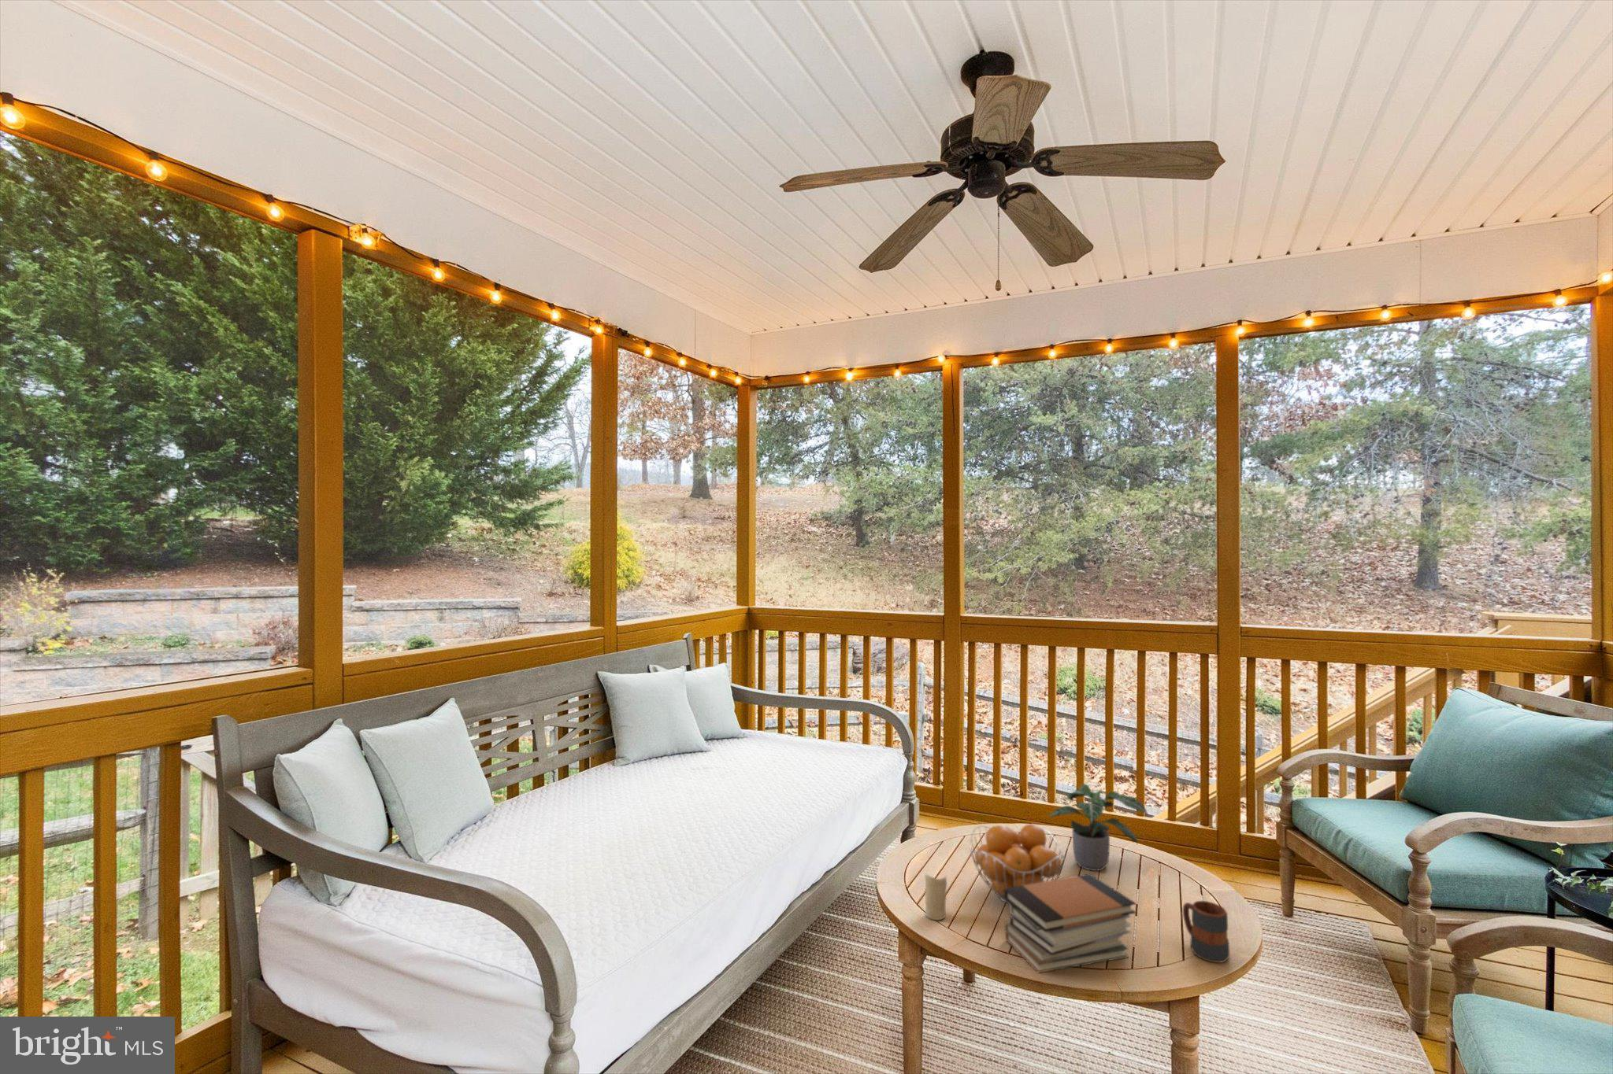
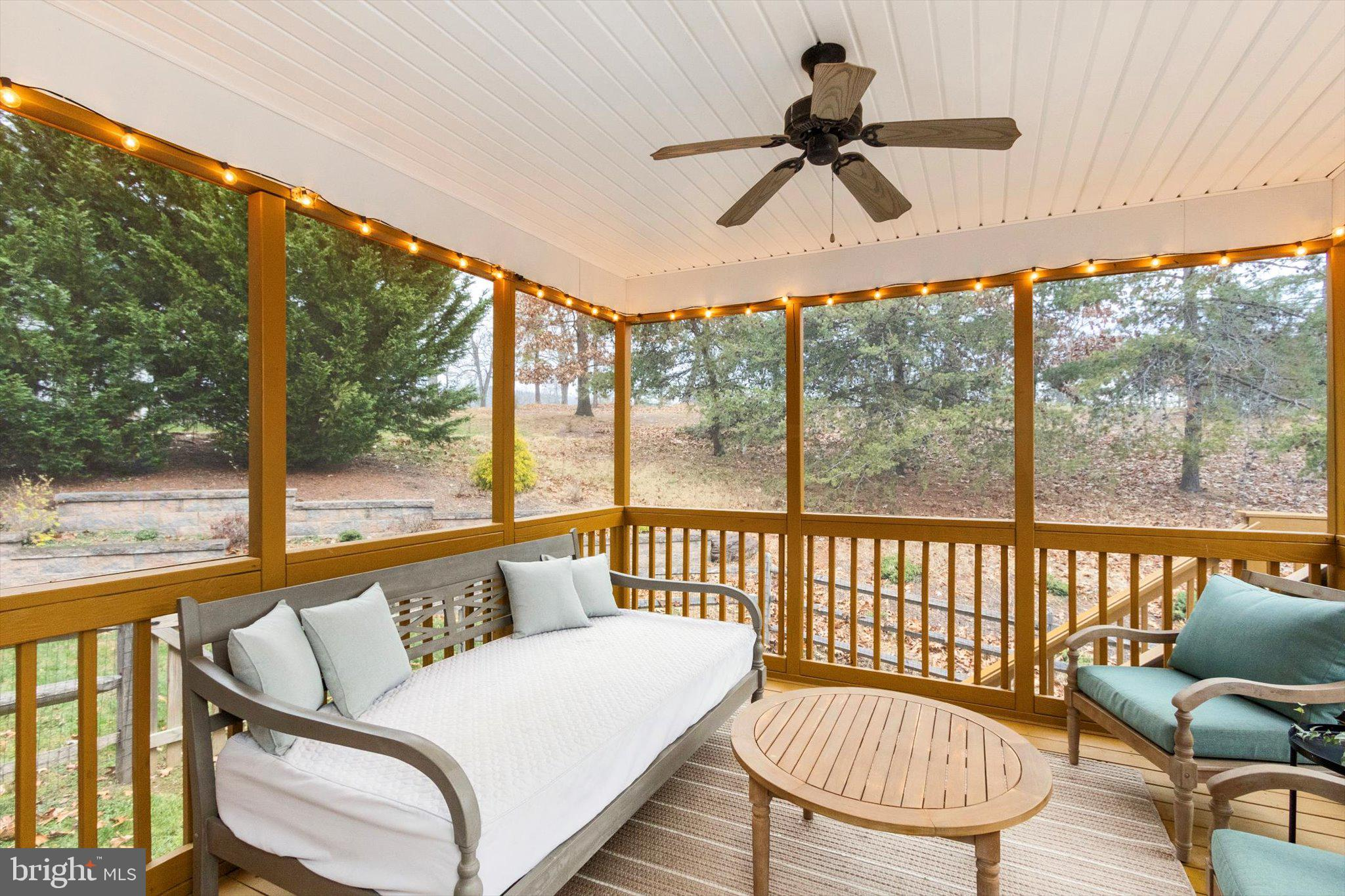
- potted plant [1048,783,1149,871]
- fruit basket [969,823,1066,904]
- book stack [1004,873,1137,975]
- mug [1182,900,1230,964]
- candle [923,874,947,921]
